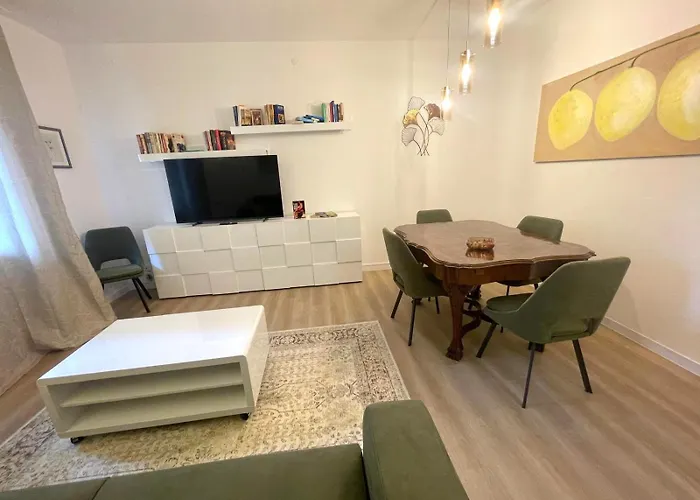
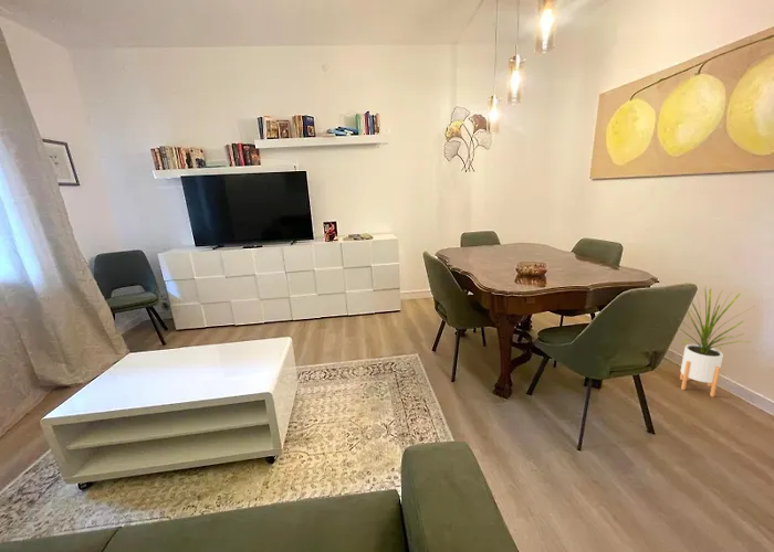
+ house plant [679,286,754,397]
